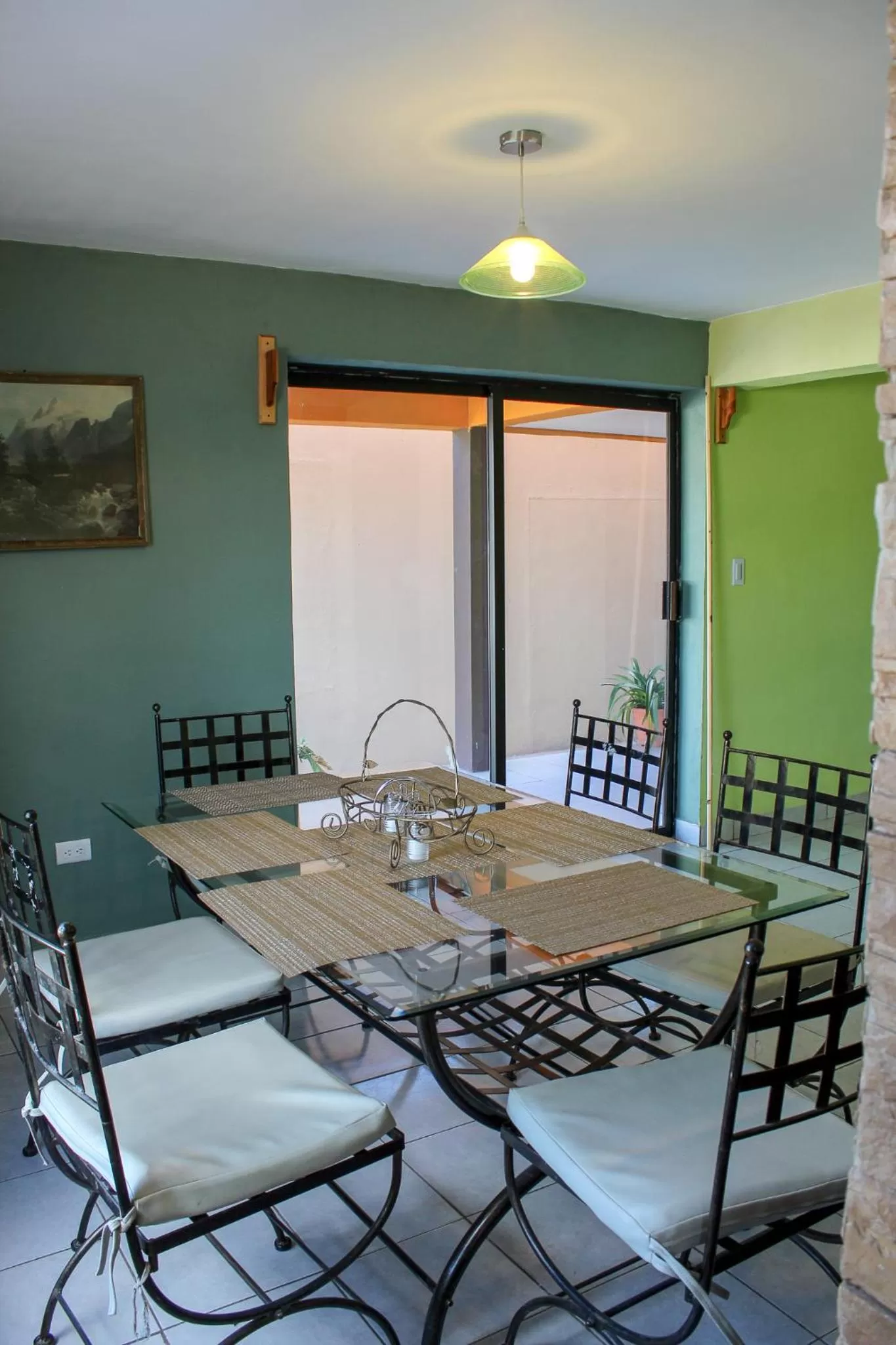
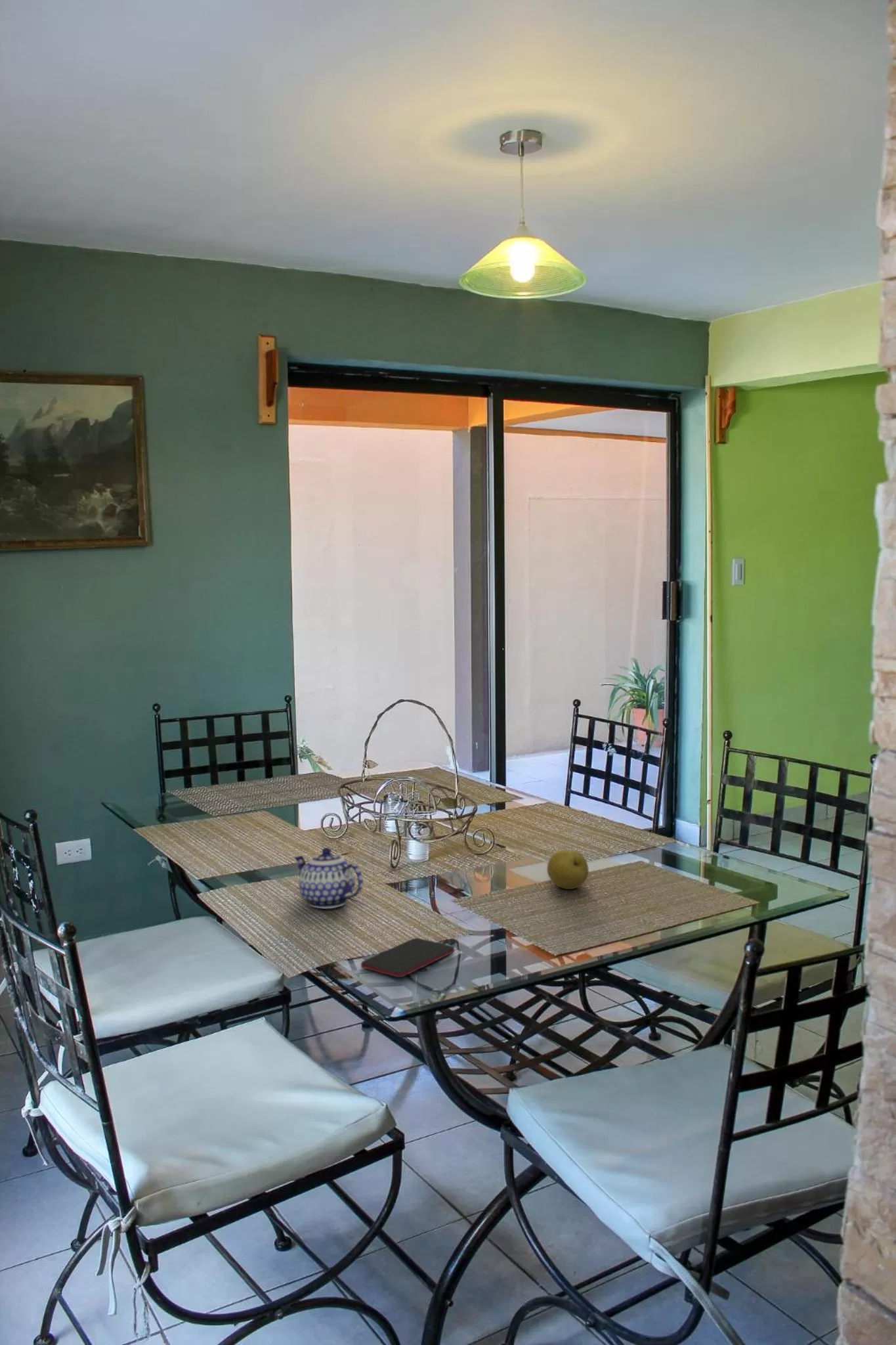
+ smartphone [360,937,455,978]
+ teapot [293,847,364,910]
+ fruit [546,849,589,890]
